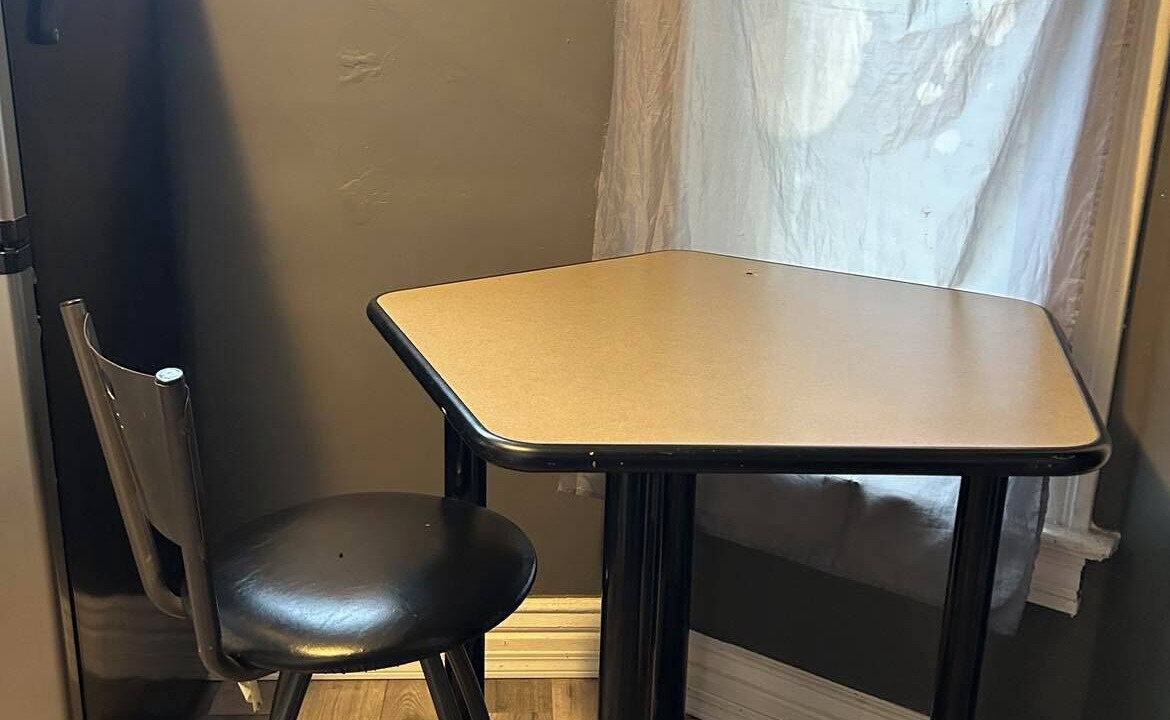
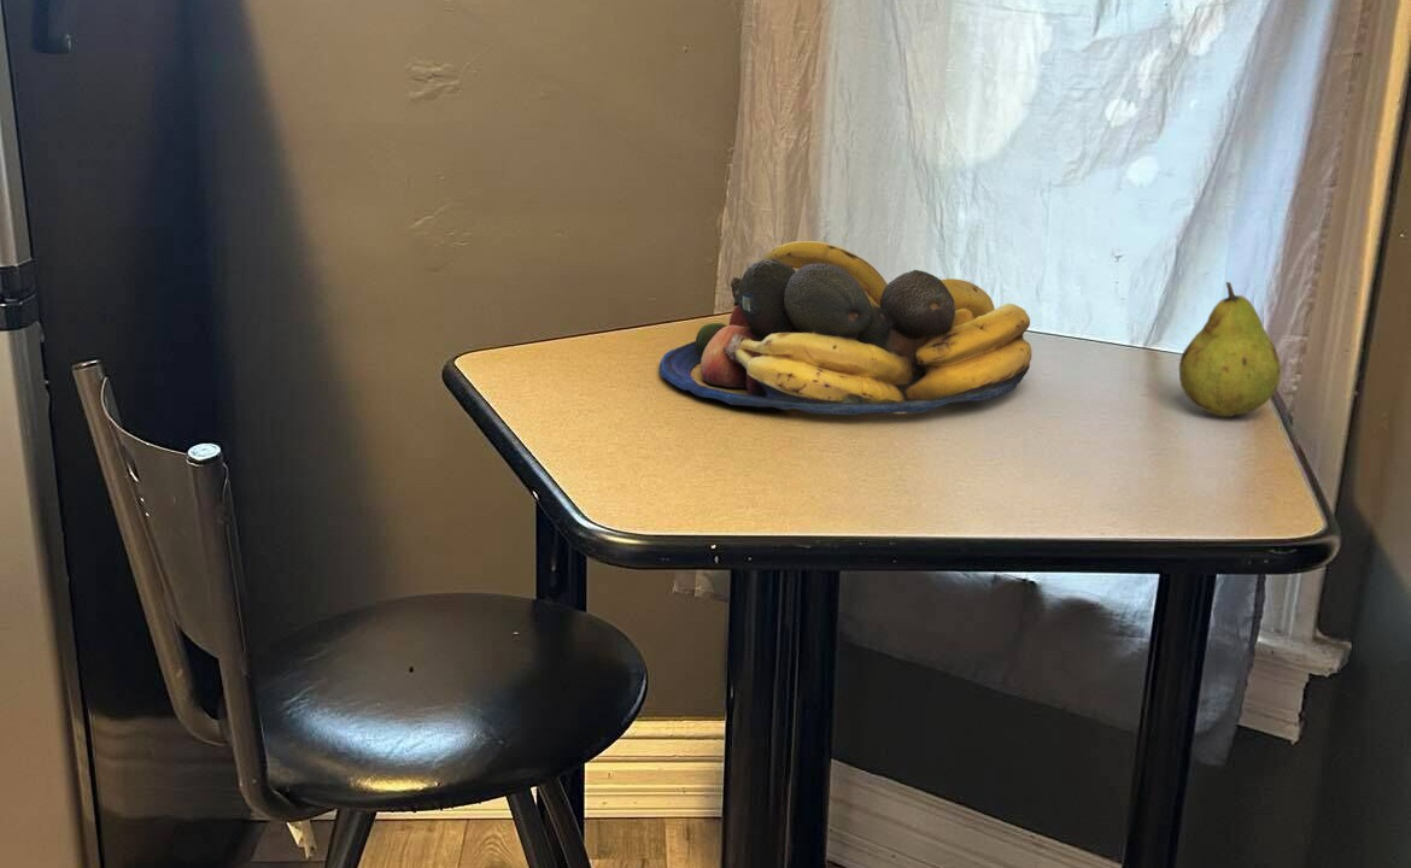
+ fruit bowl [657,240,1034,416]
+ fruit [1178,281,1282,417]
